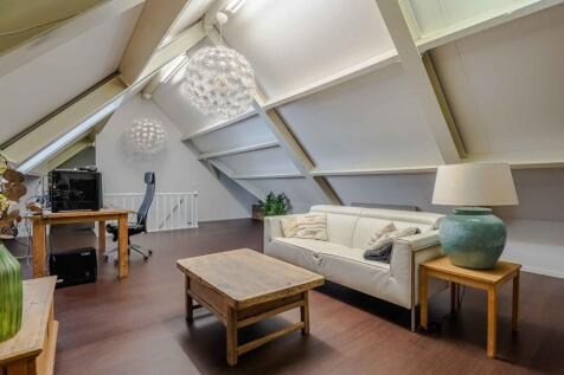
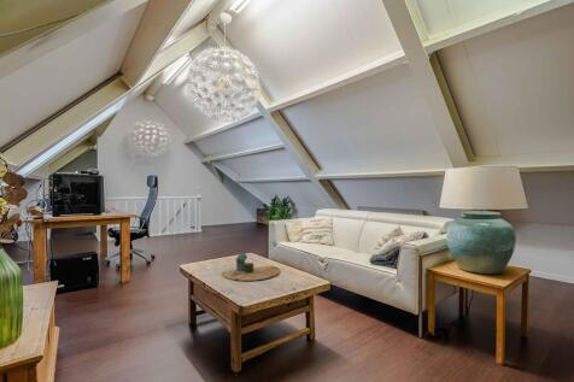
+ decorative tray [221,252,282,282]
